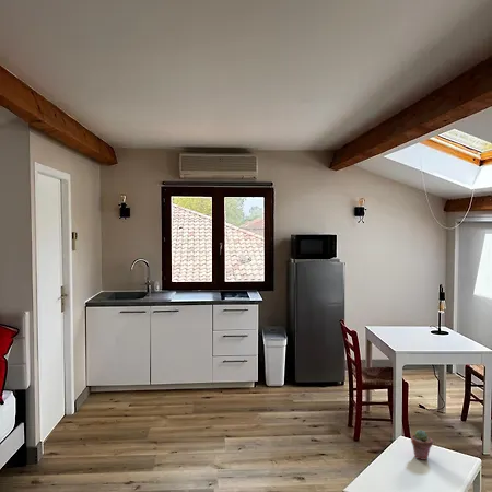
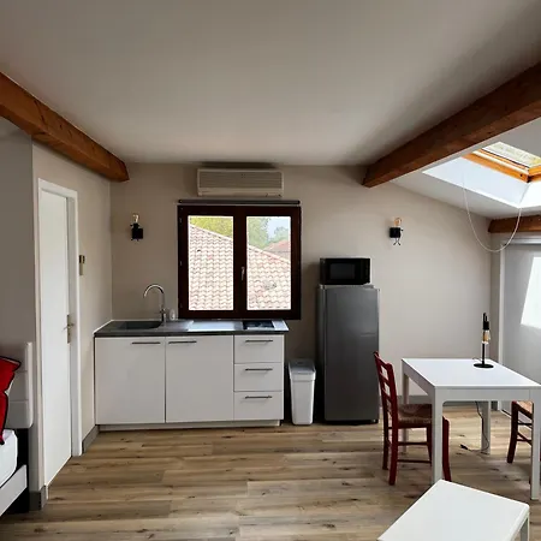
- potted succulent [410,429,434,461]
